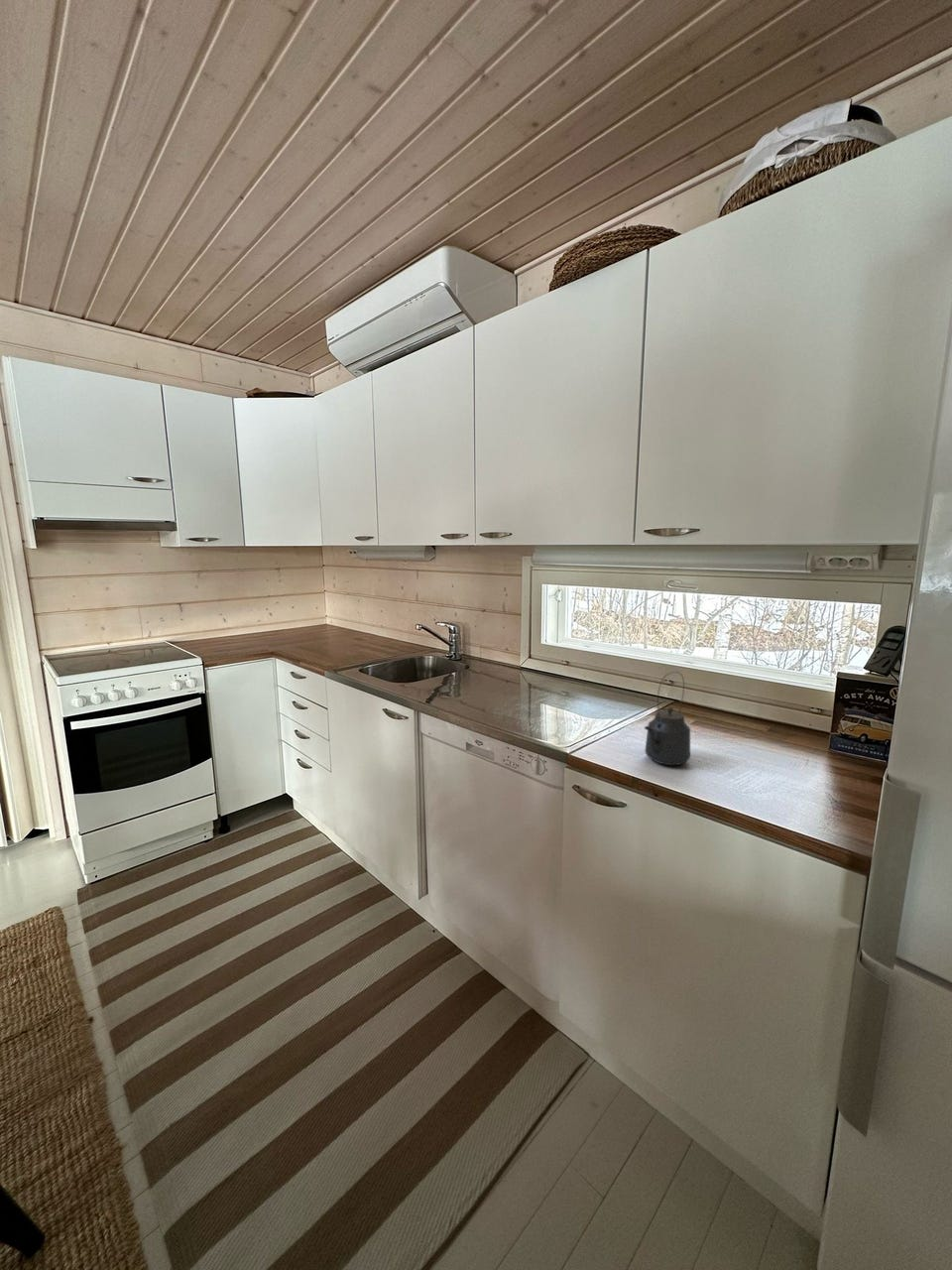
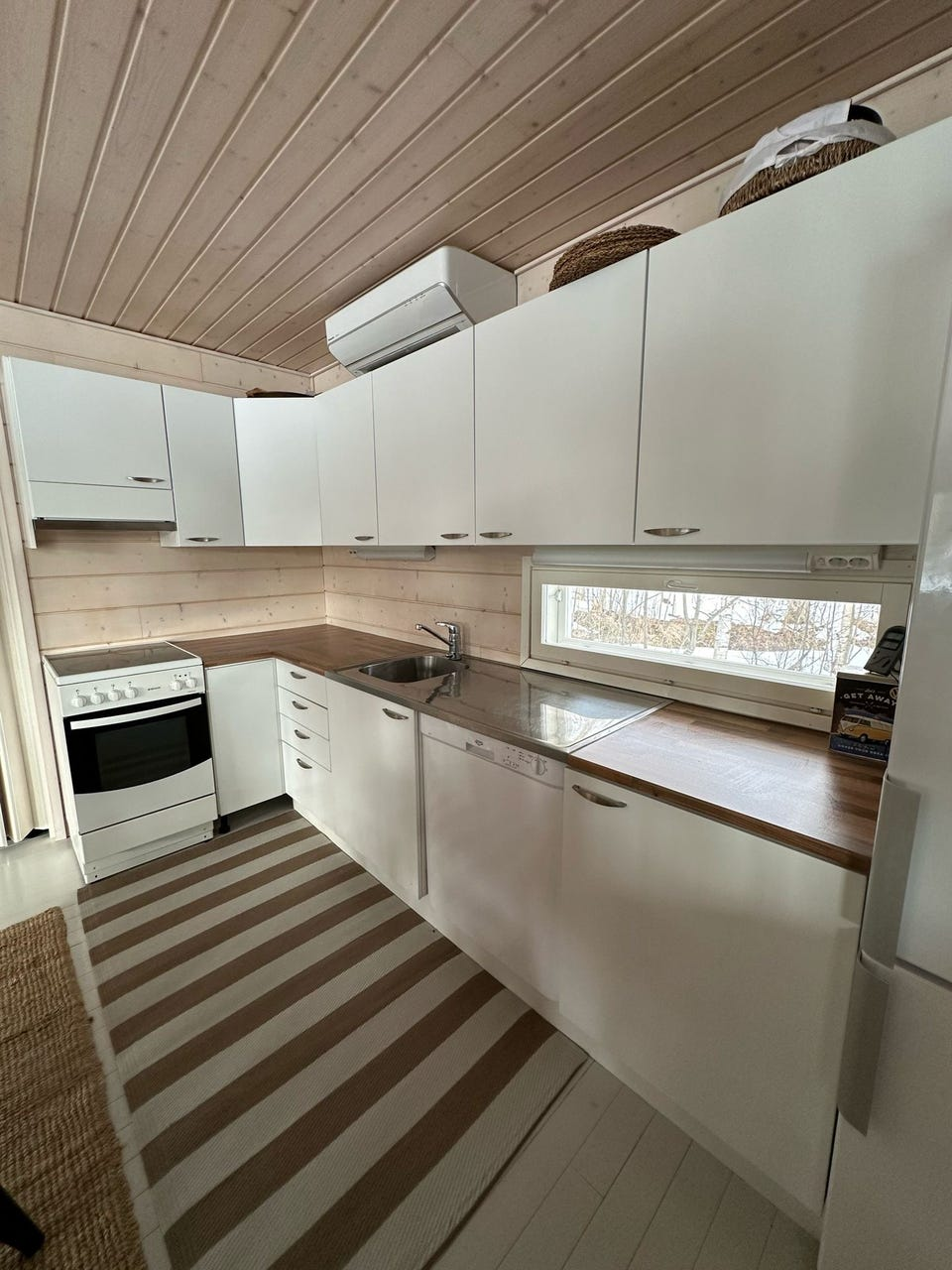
- kettle [644,671,691,766]
